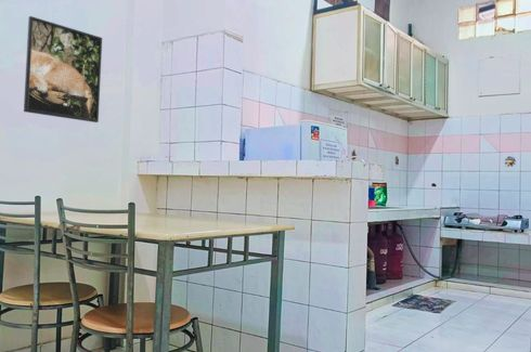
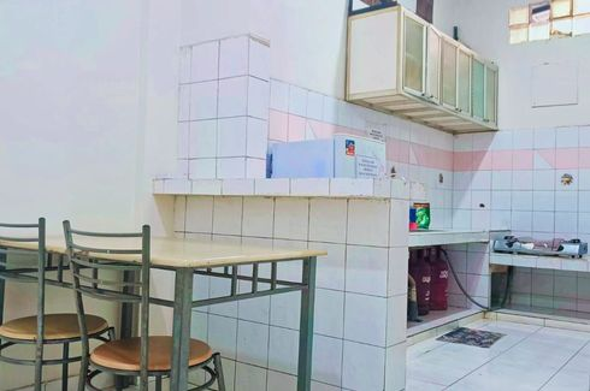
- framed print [23,15,103,123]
